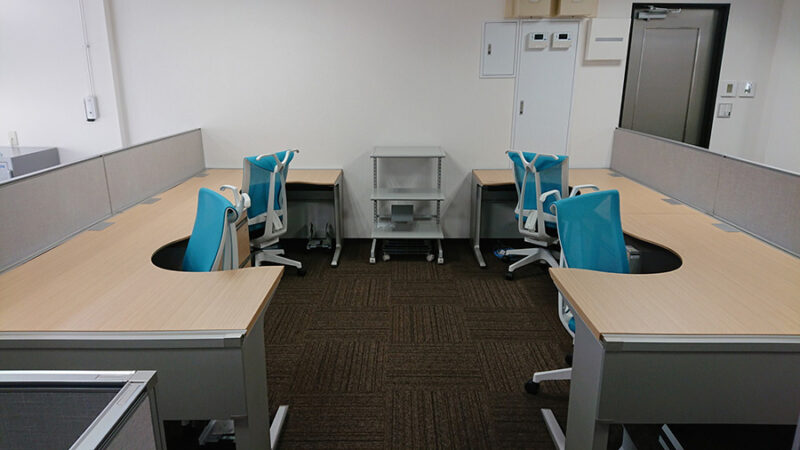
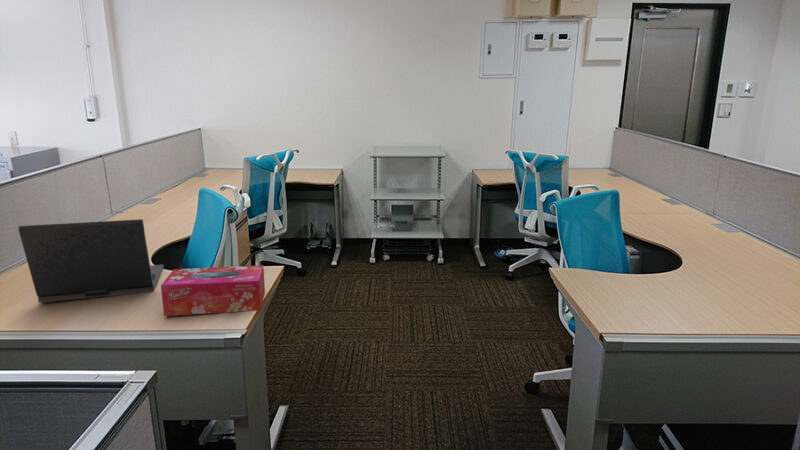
+ tissue box [160,264,266,317]
+ laptop [17,218,165,304]
